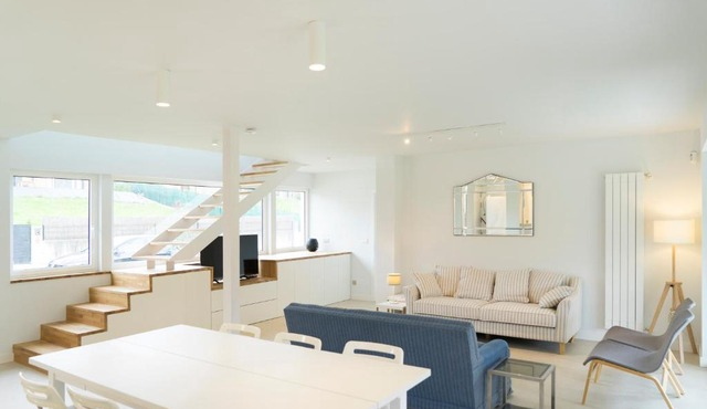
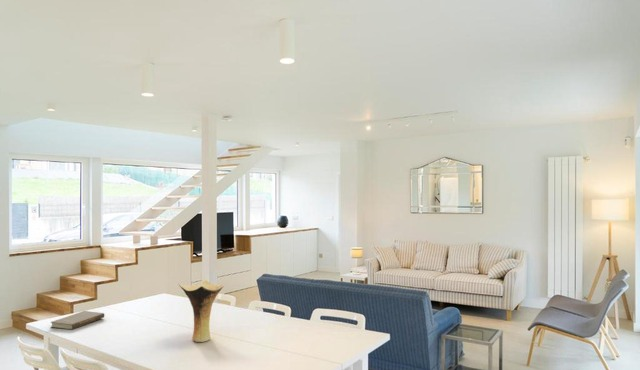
+ vase [177,279,227,343]
+ book [50,310,105,331]
